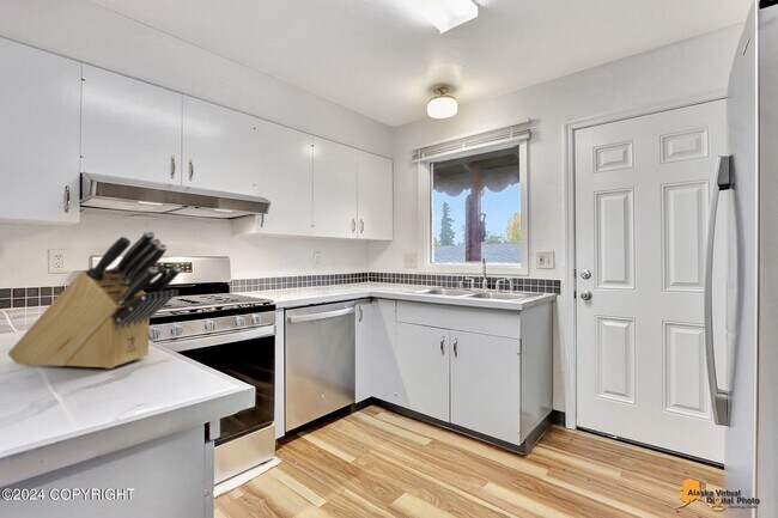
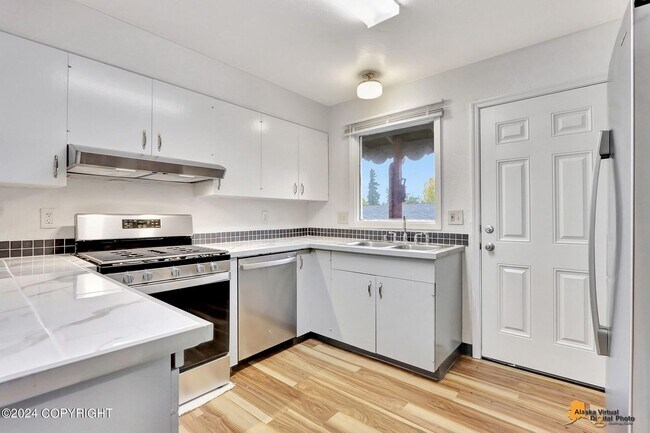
- knife block [7,230,182,370]
